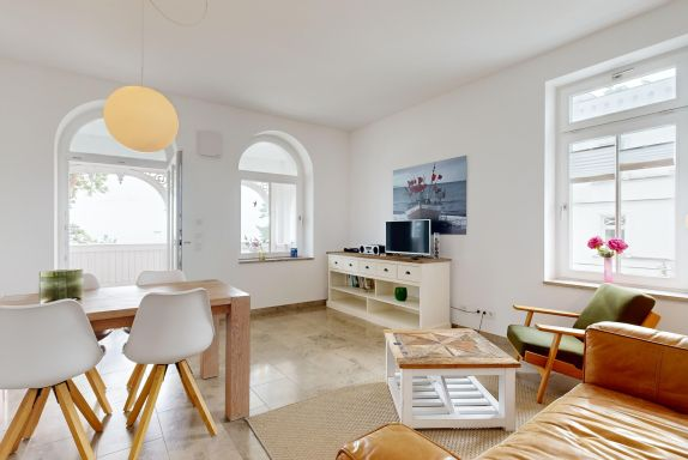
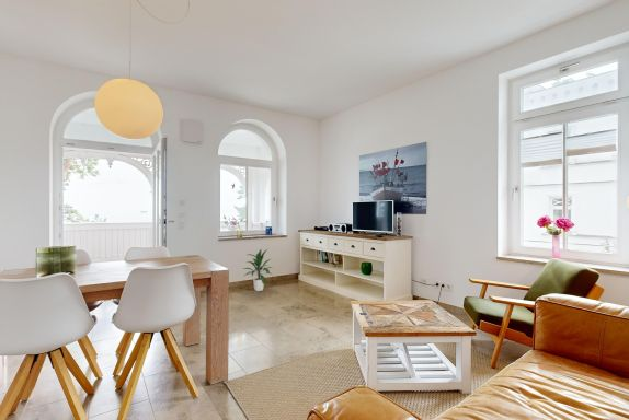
+ indoor plant [242,247,274,292]
